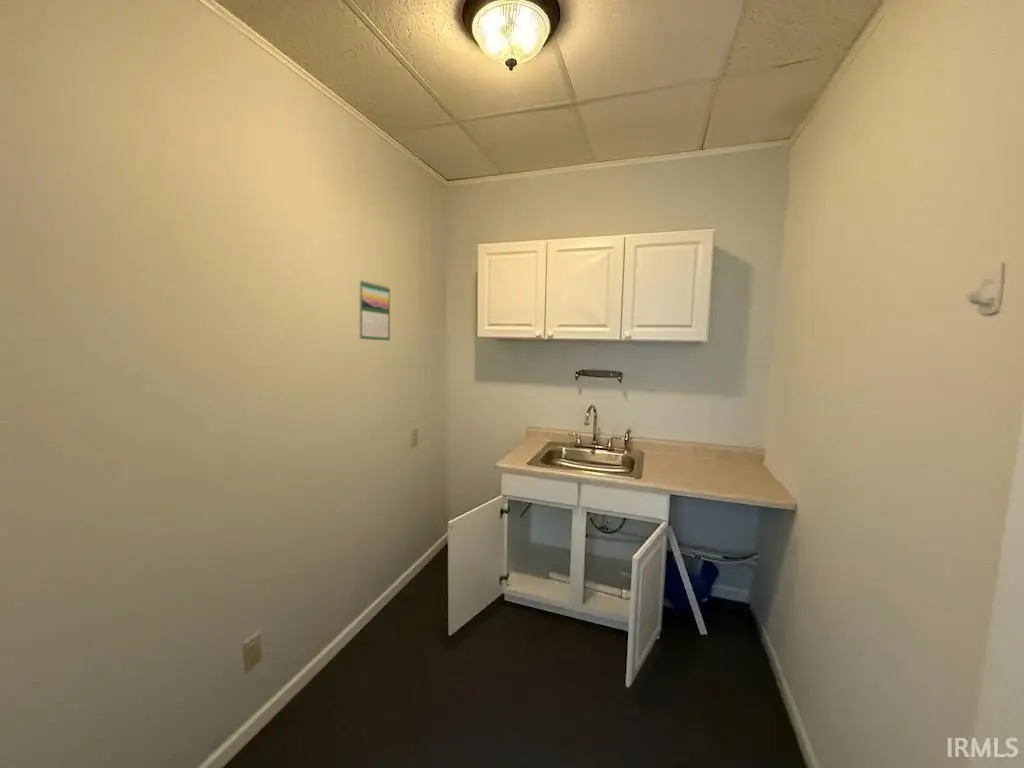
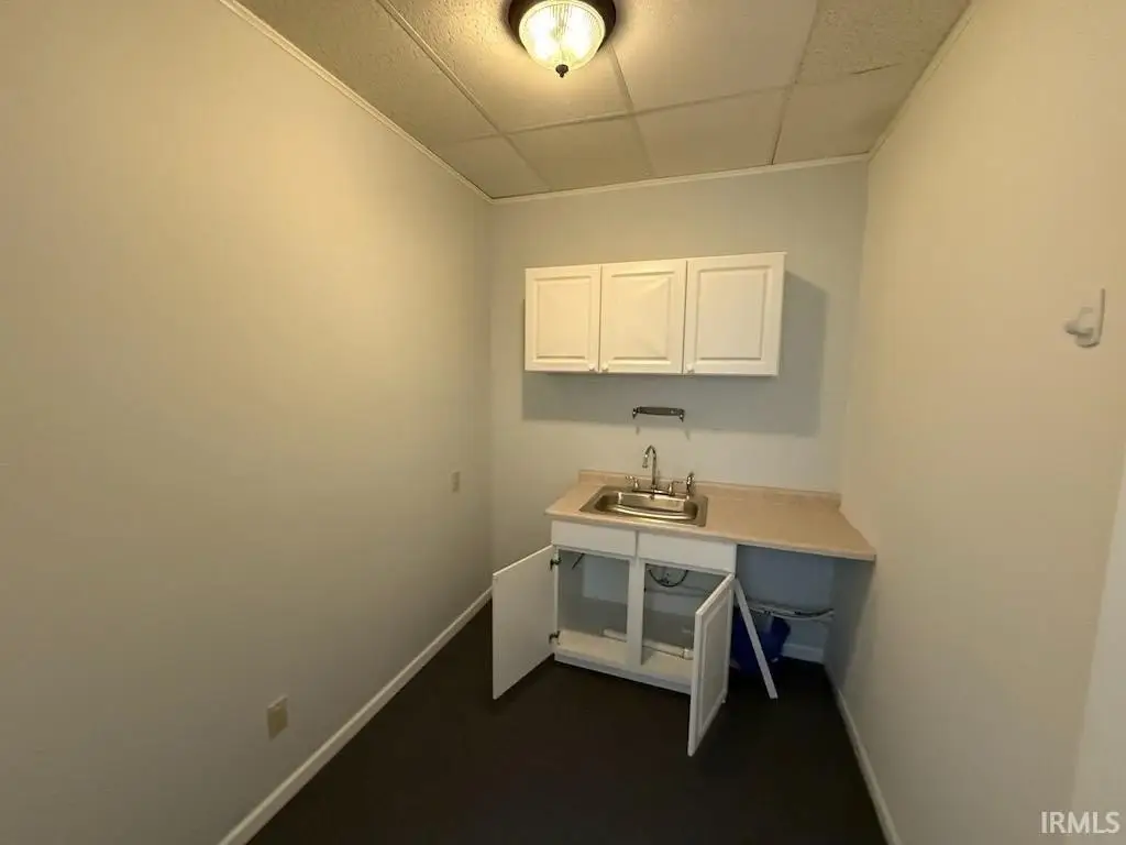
- calendar [358,279,391,342]
